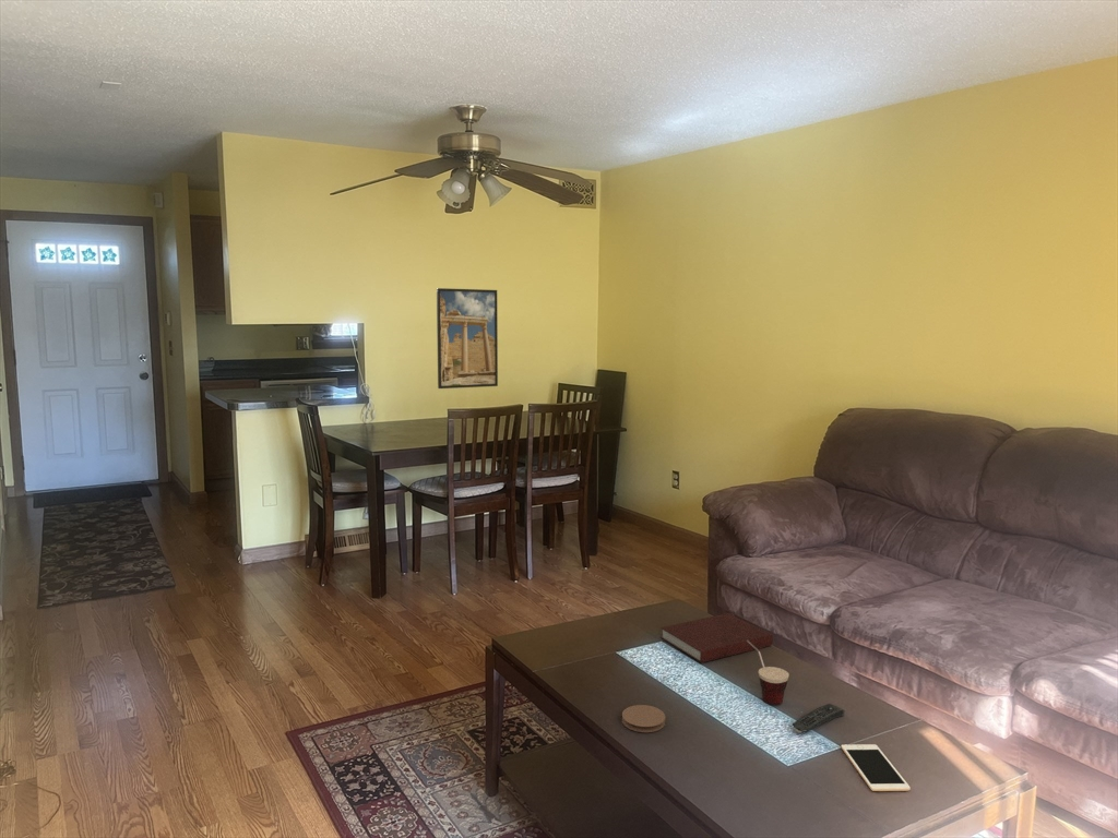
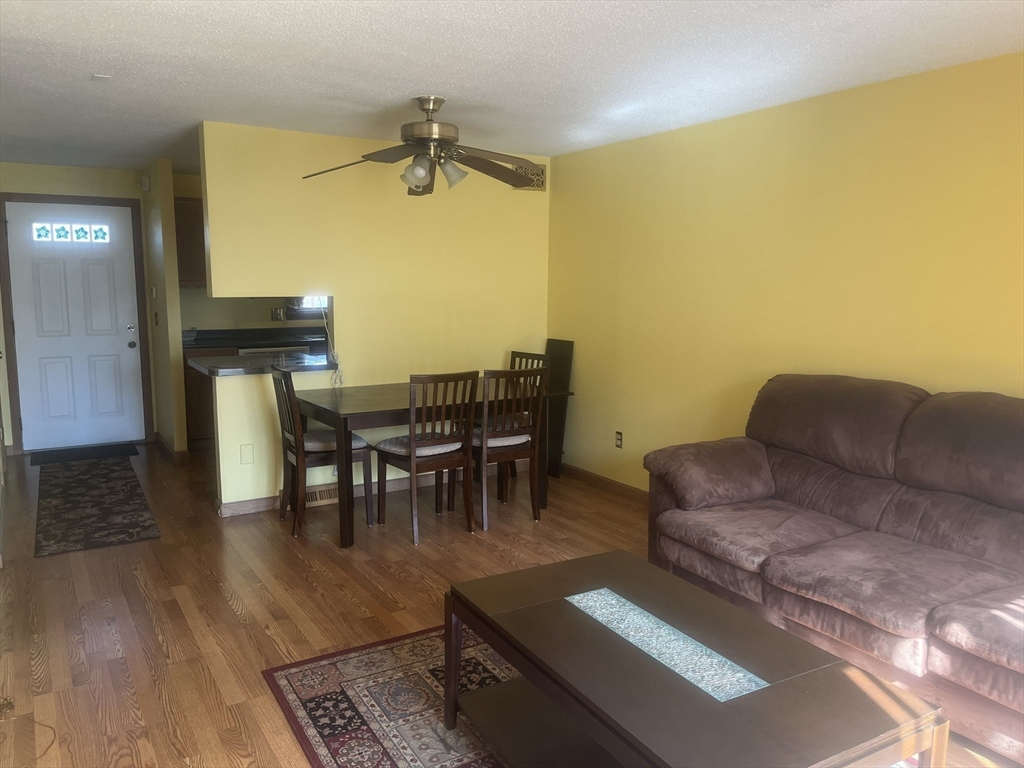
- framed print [436,287,499,390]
- cell phone [841,743,912,792]
- cup [747,639,789,706]
- notebook [659,612,774,663]
- remote control [792,703,846,735]
- coaster [621,704,666,733]
